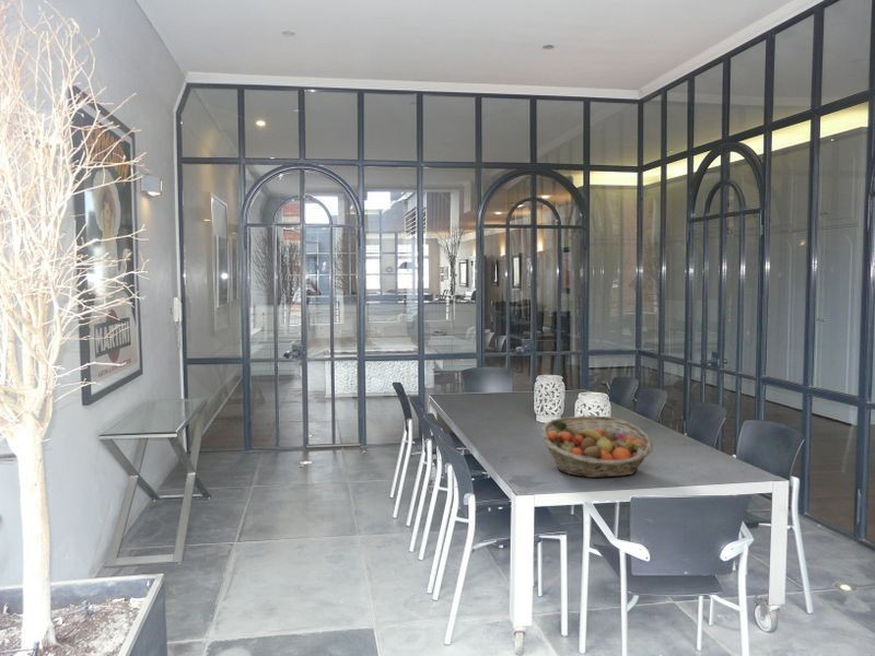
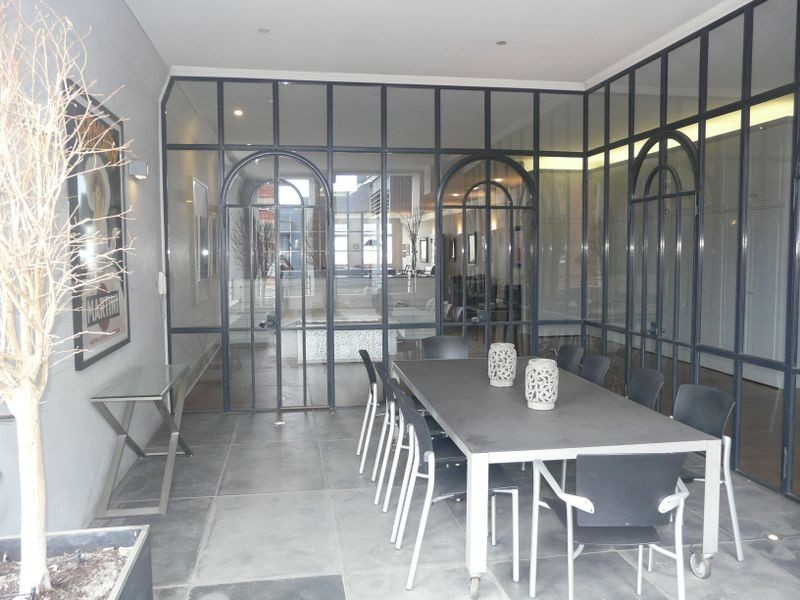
- fruit basket [540,414,654,479]
